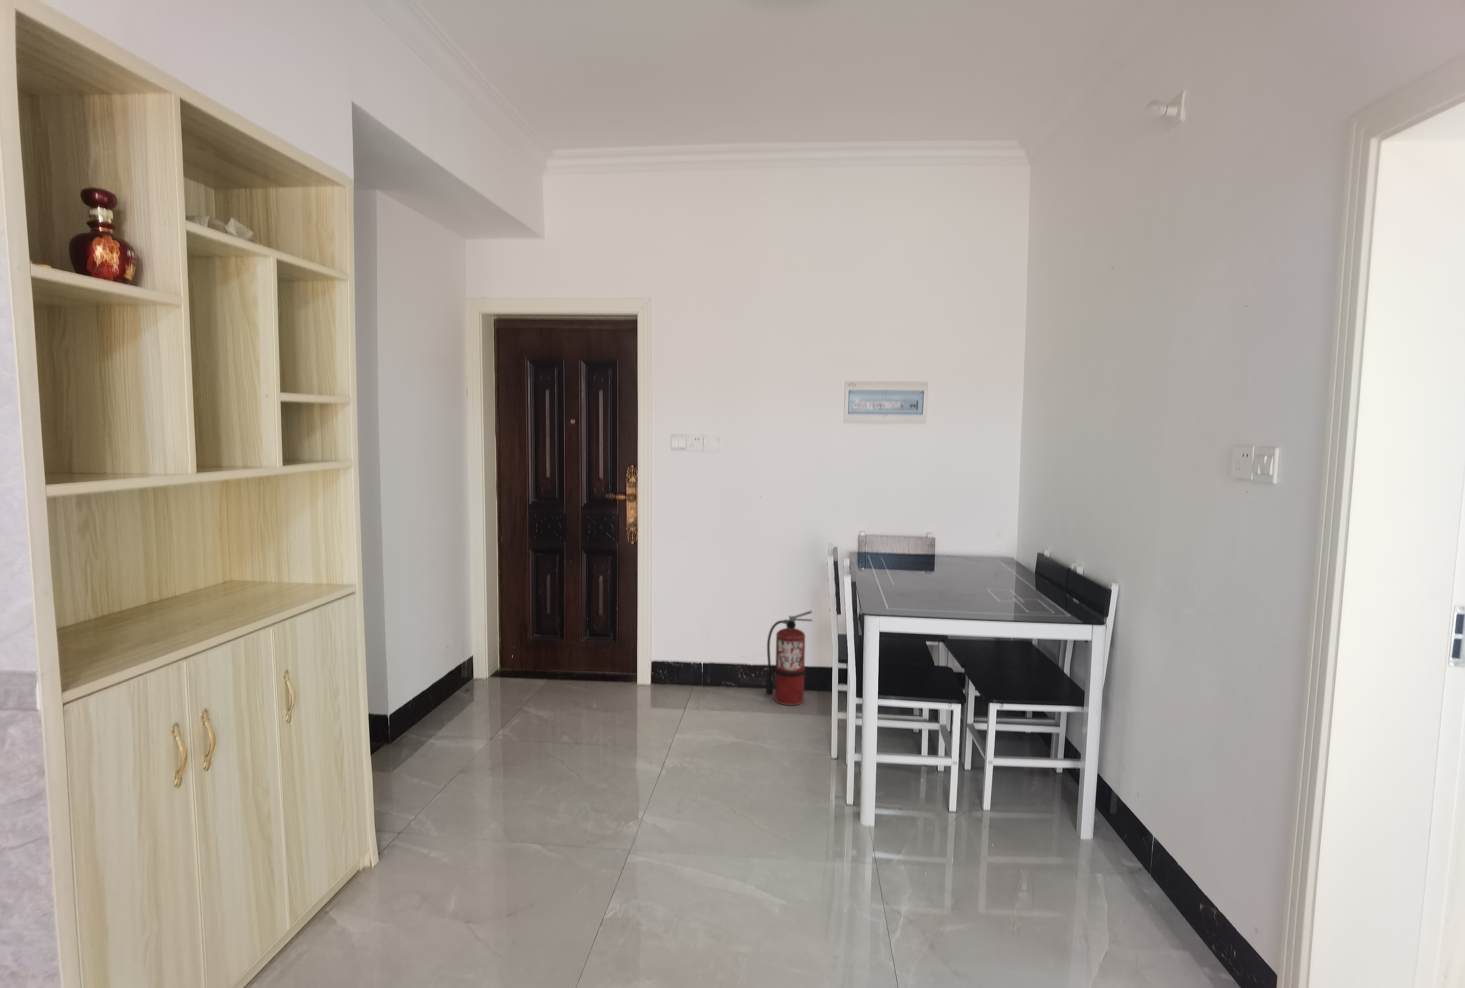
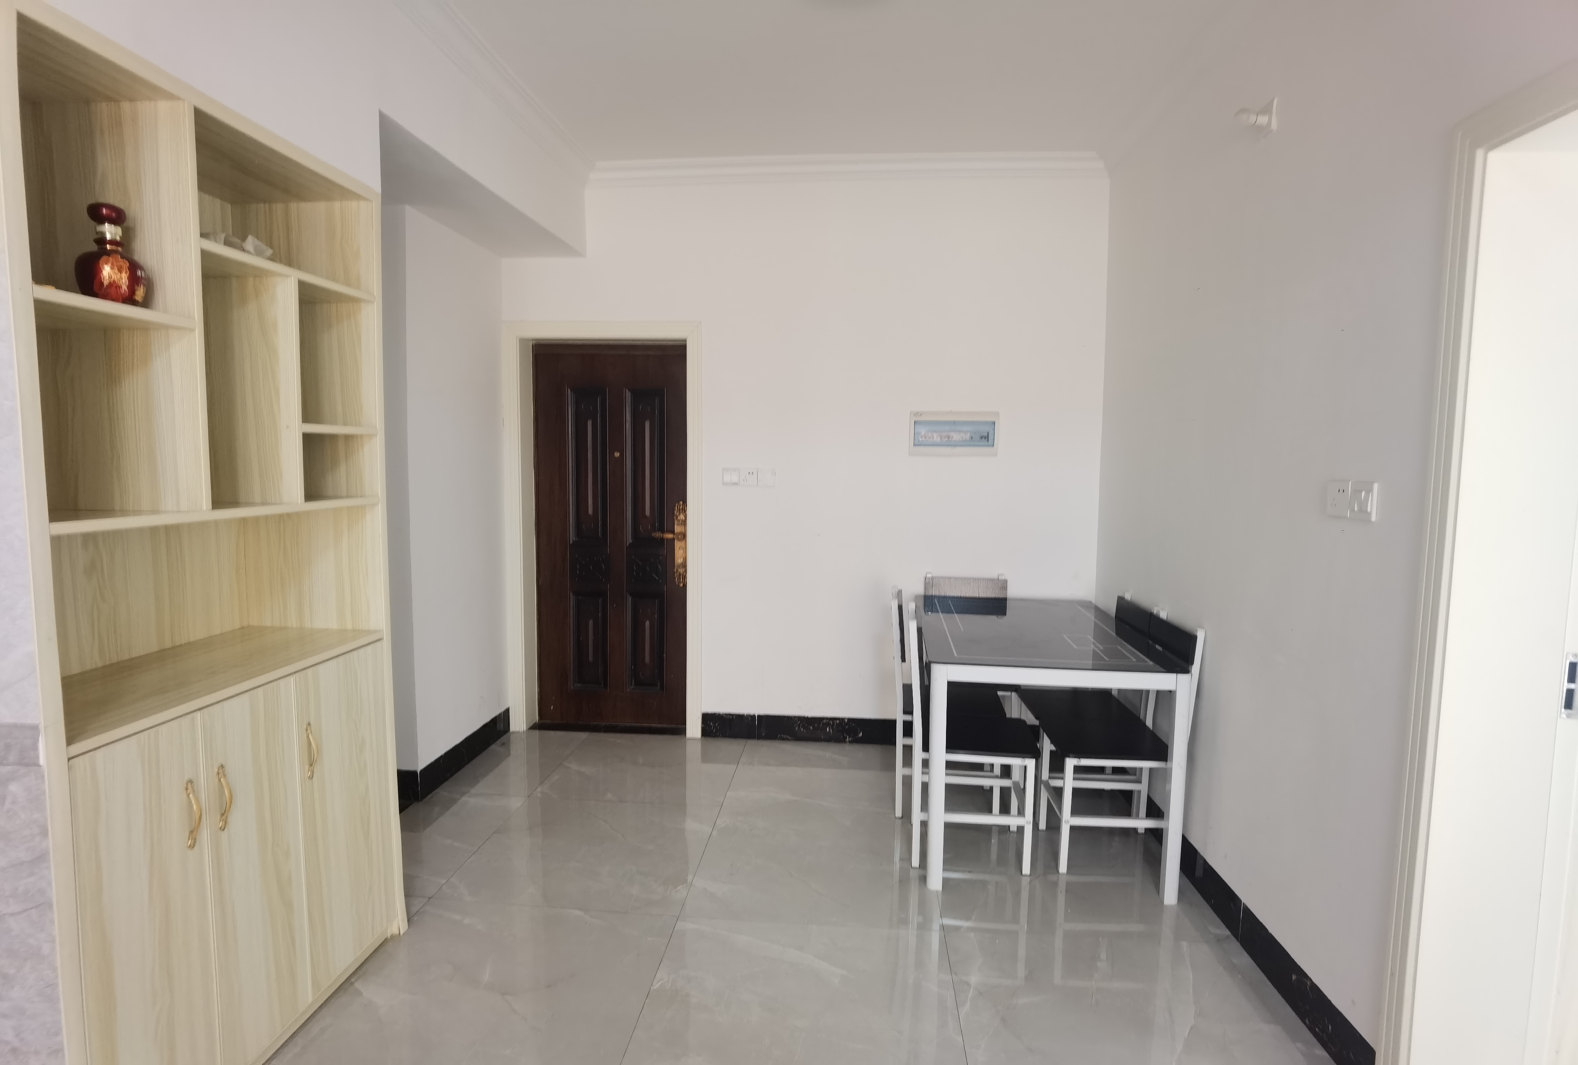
- fire extinguisher [766,610,813,706]
